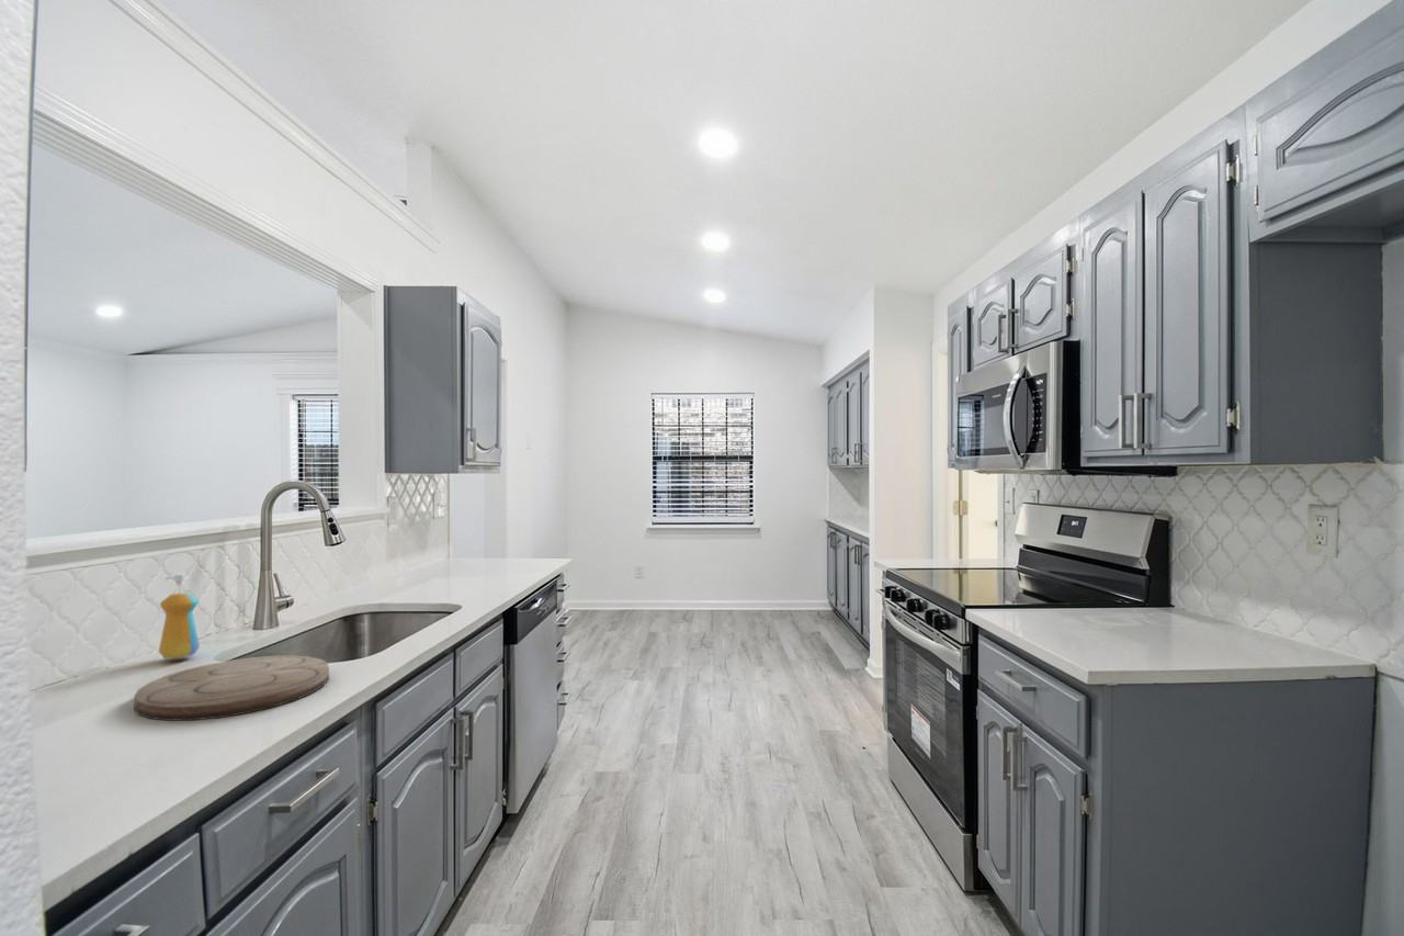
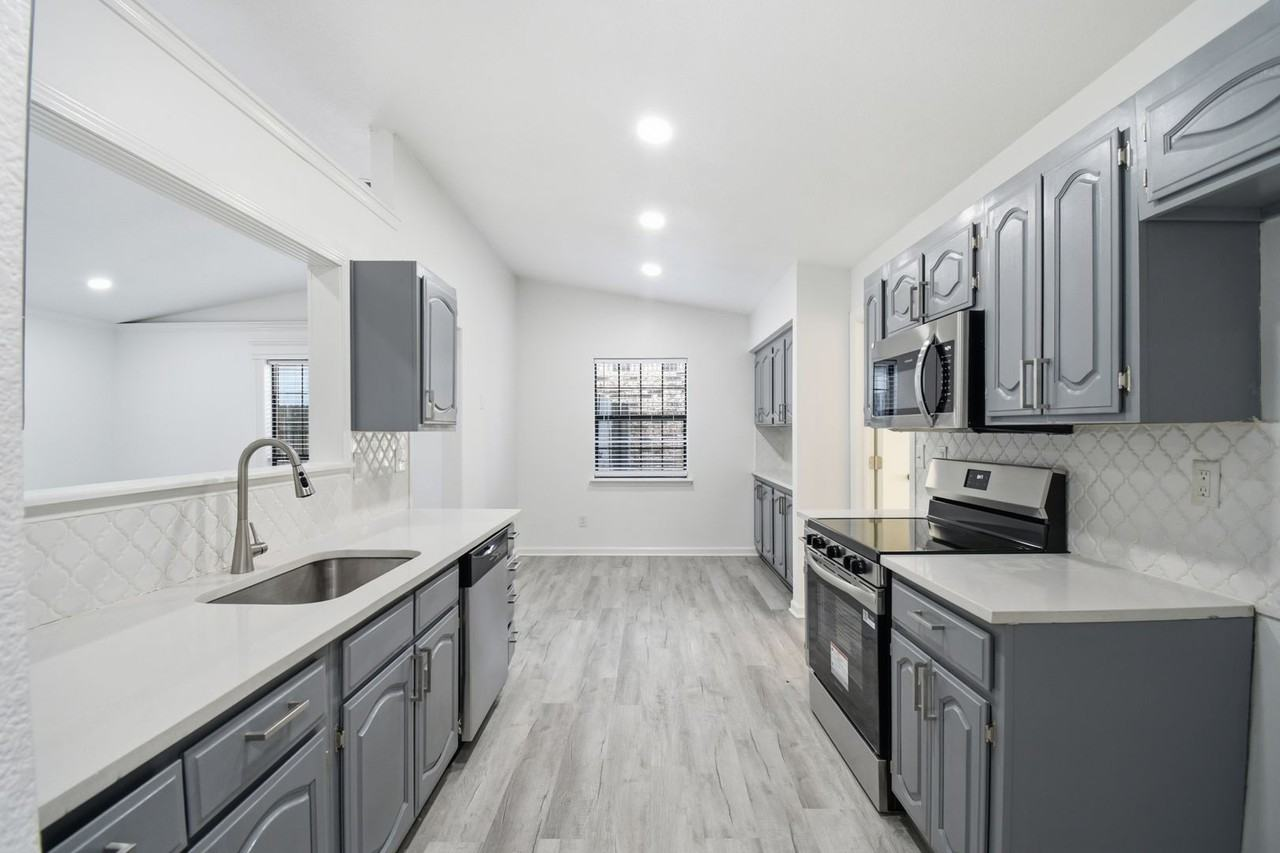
- cutting board [133,654,330,722]
- soap dispenser [157,573,201,659]
